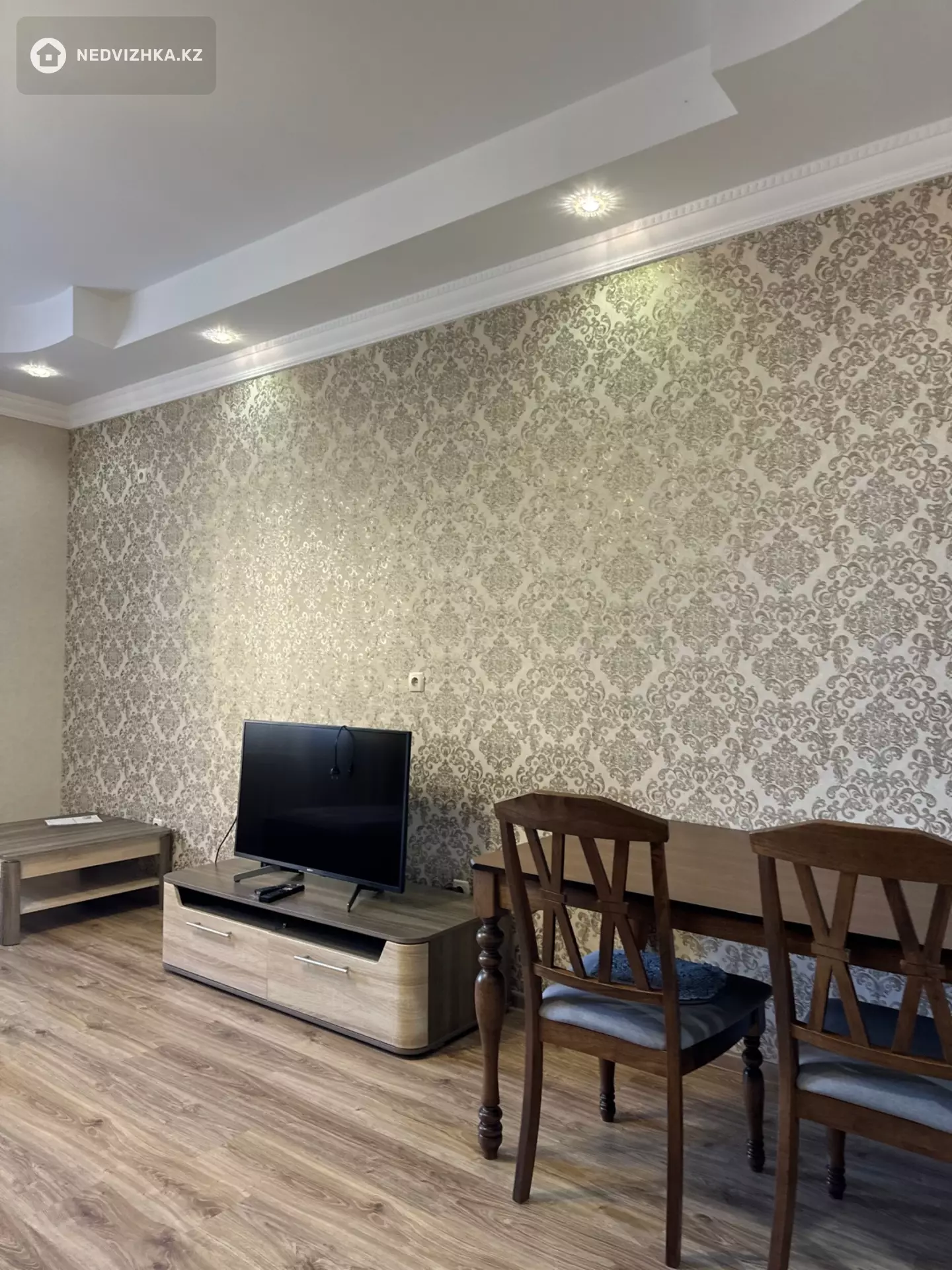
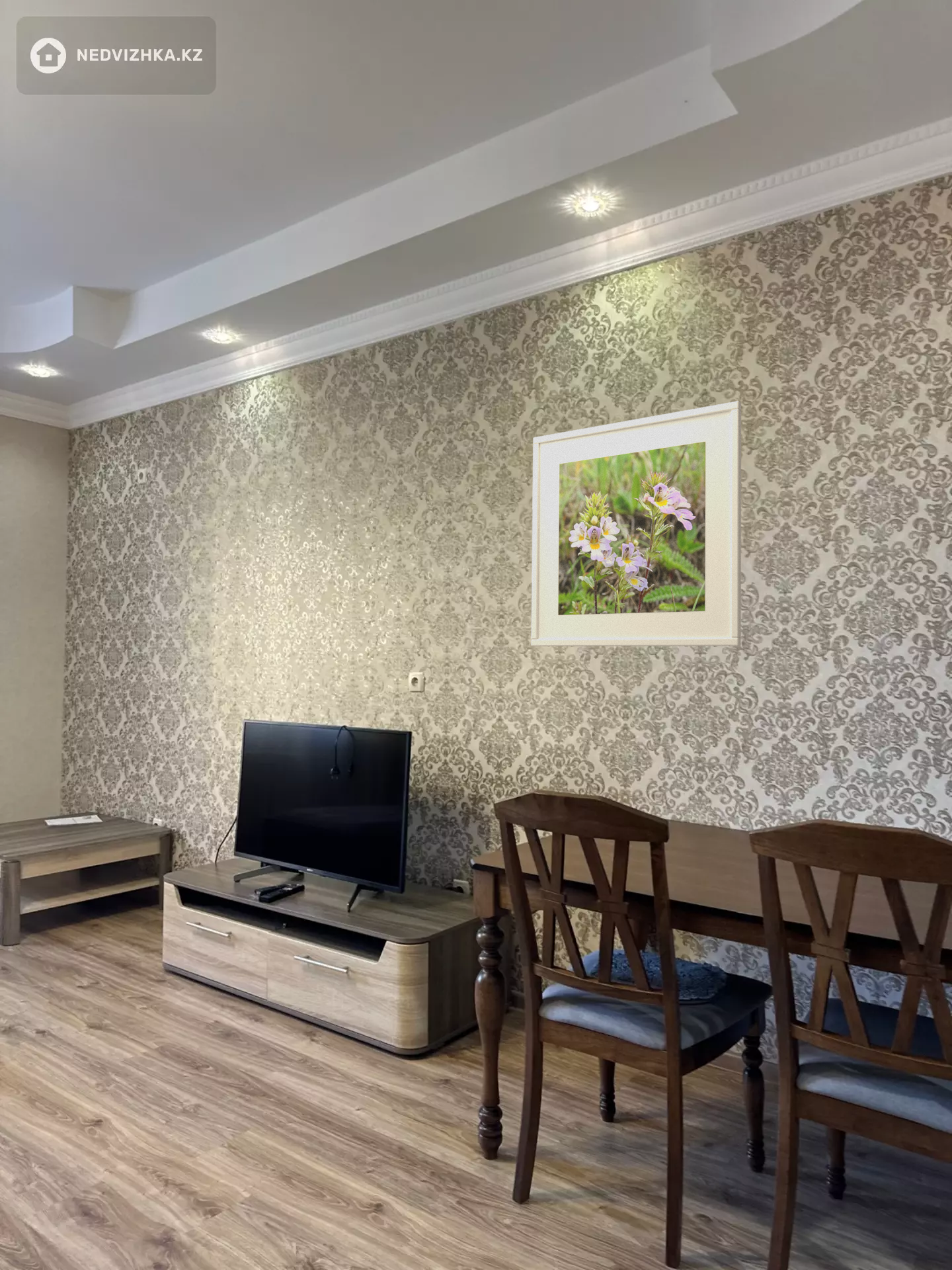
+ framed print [531,400,742,647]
